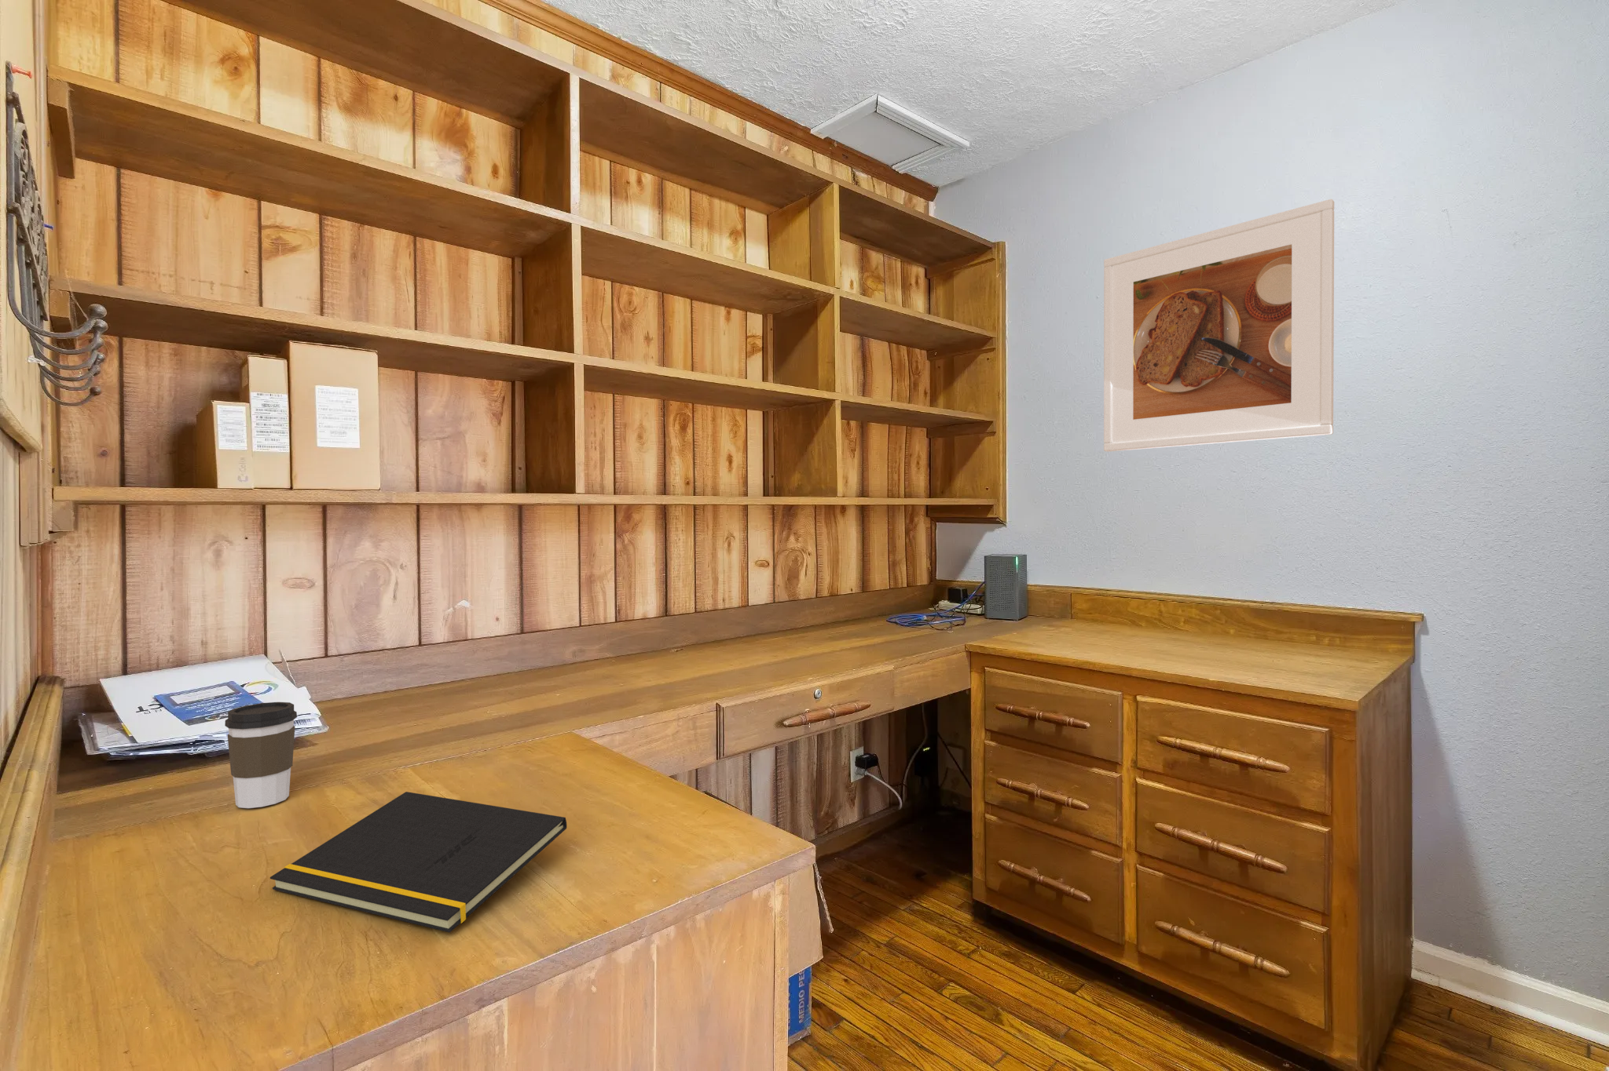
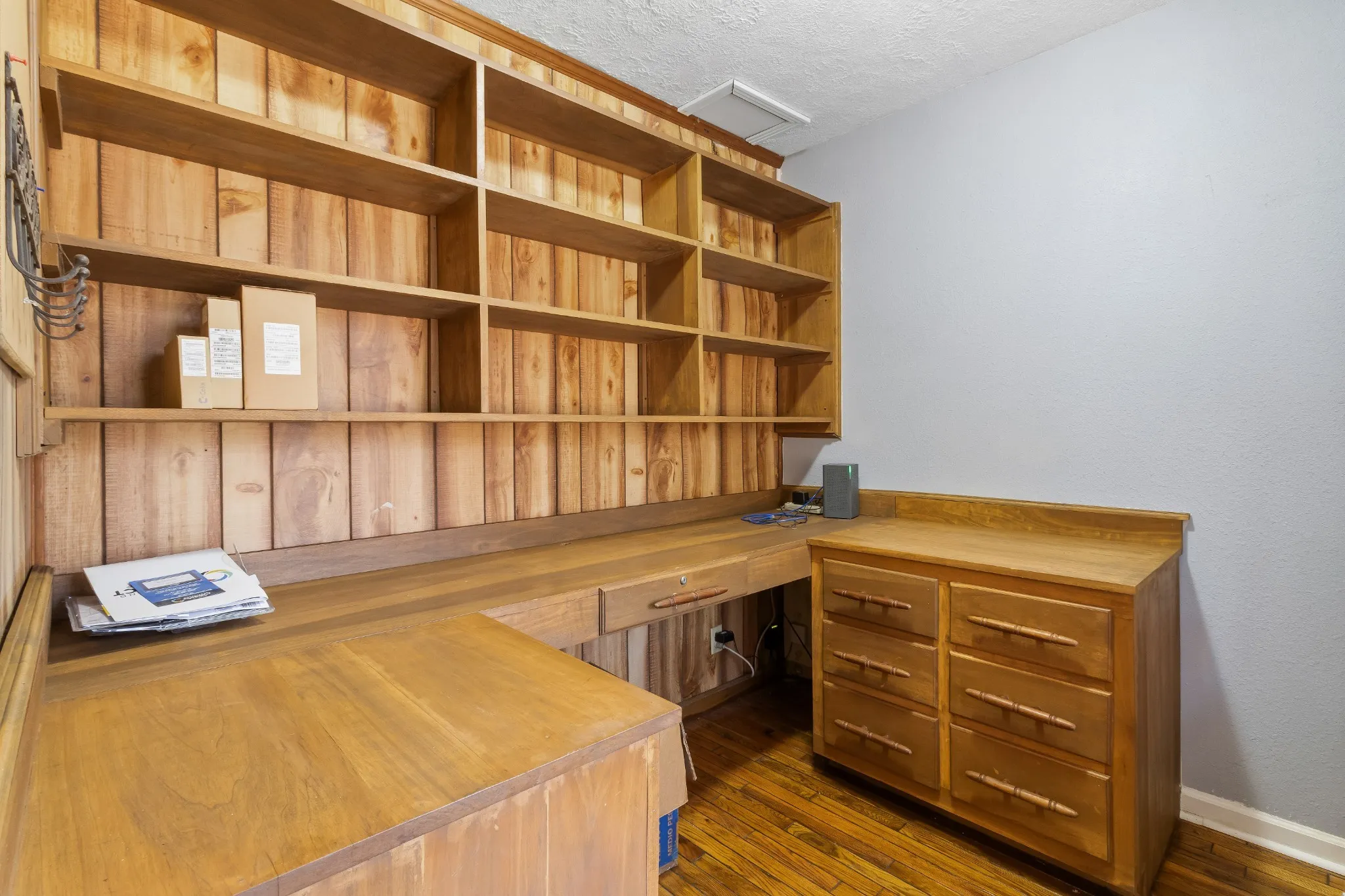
- coffee cup [224,702,298,809]
- notepad [269,791,567,932]
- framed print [1103,198,1335,453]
